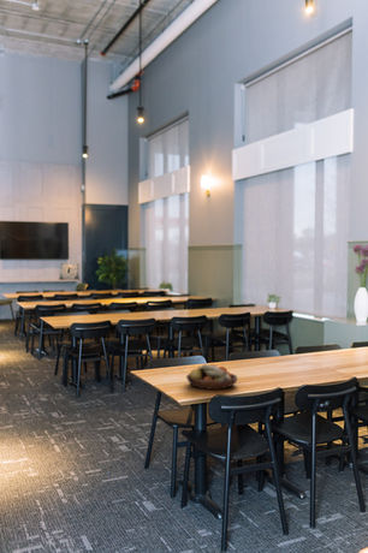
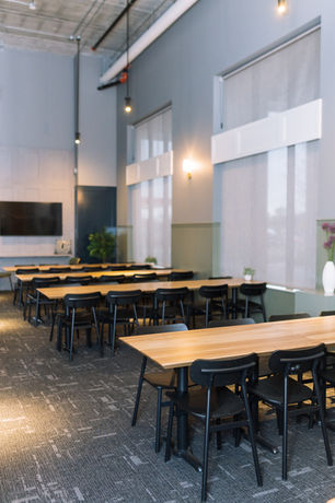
- fruit bowl [185,363,238,391]
